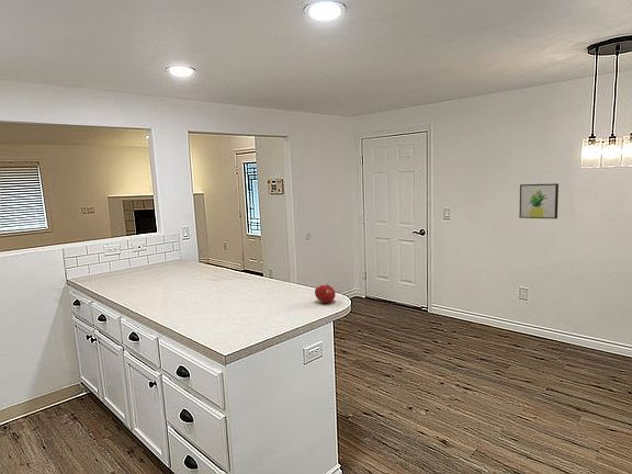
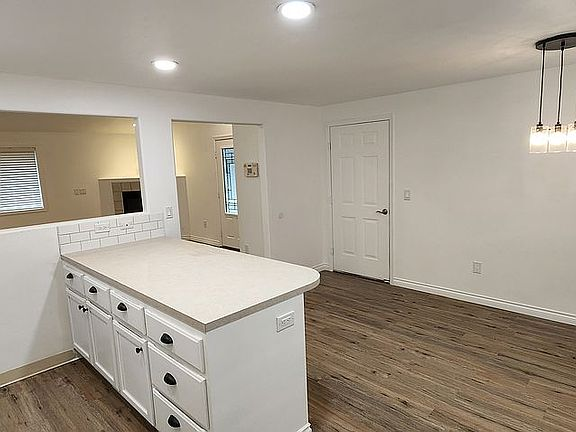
- wall art [518,182,560,219]
- fruit [314,282,336,304]
